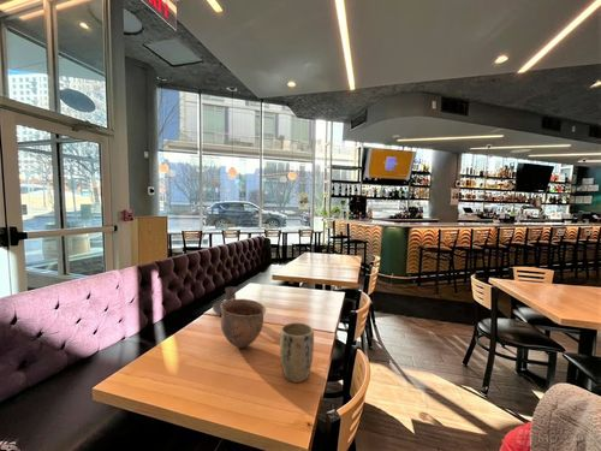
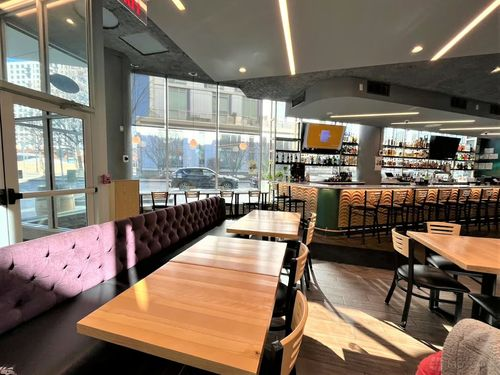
- plant pot [279,321,315,384]
- bowl [220,298,267,349]
- candle holder [212,286,238,315]
